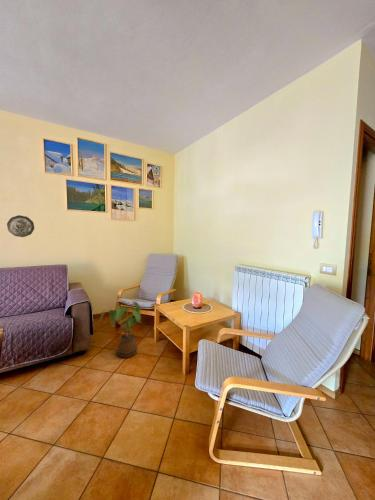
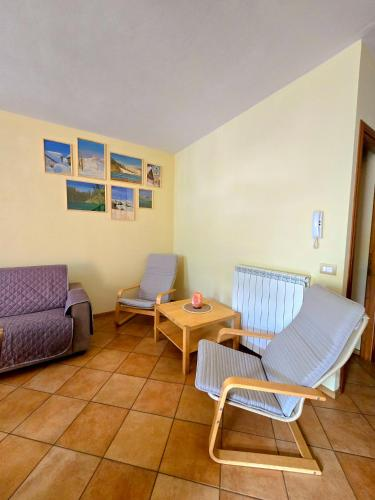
- house plant [99,300,143,358]
- decorative plate [6,214,35,238]
